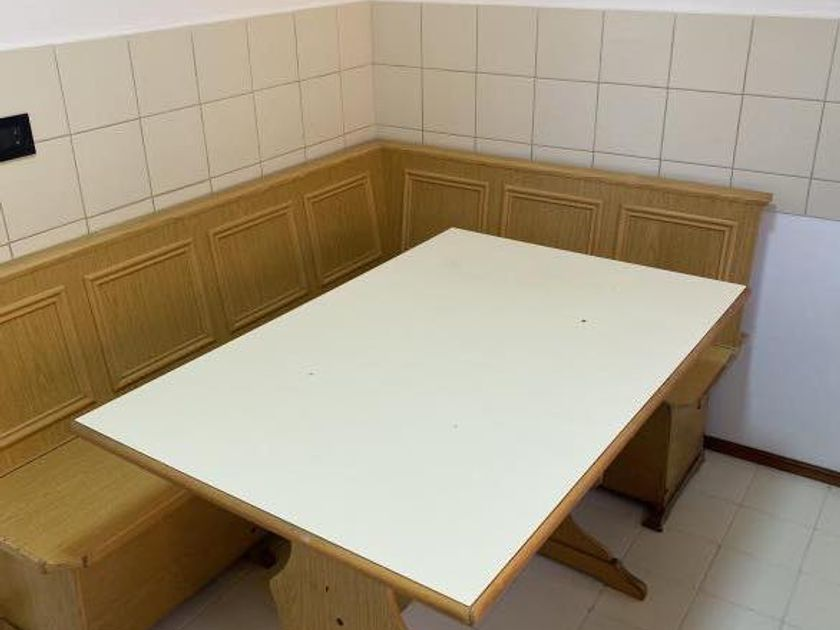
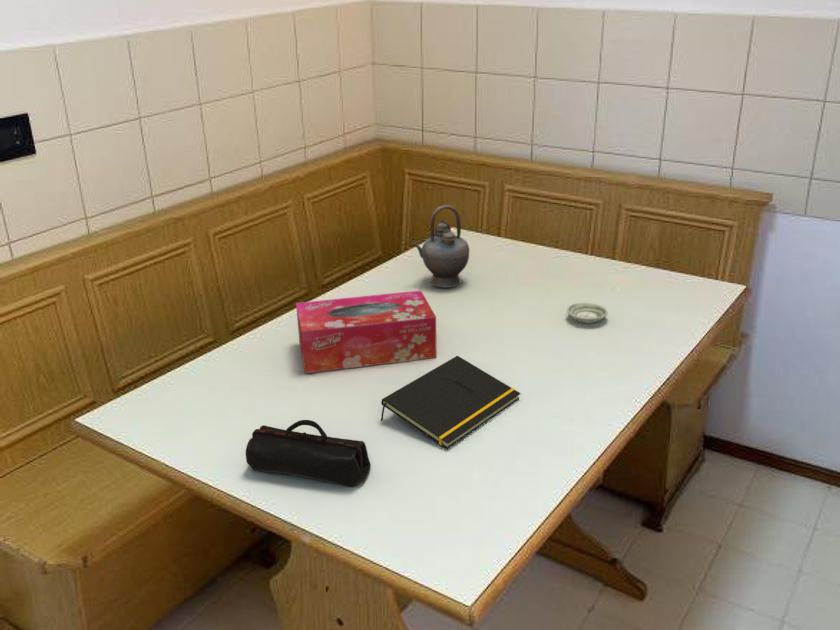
+ pencil case [245,419,372,488]
+ teapot [410,204,471,289]
+ notepad [380,355,521,450]
+ saucer [566,302,609,324]
+ tissue box [295,289,438,374]
